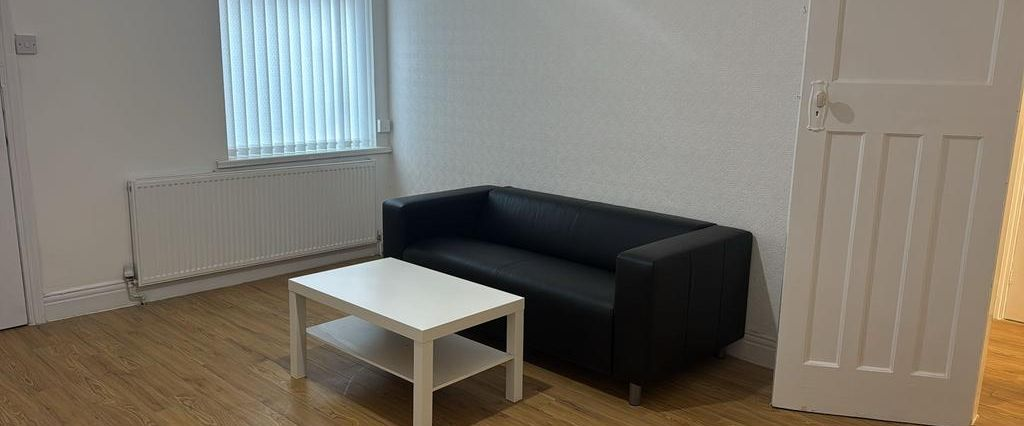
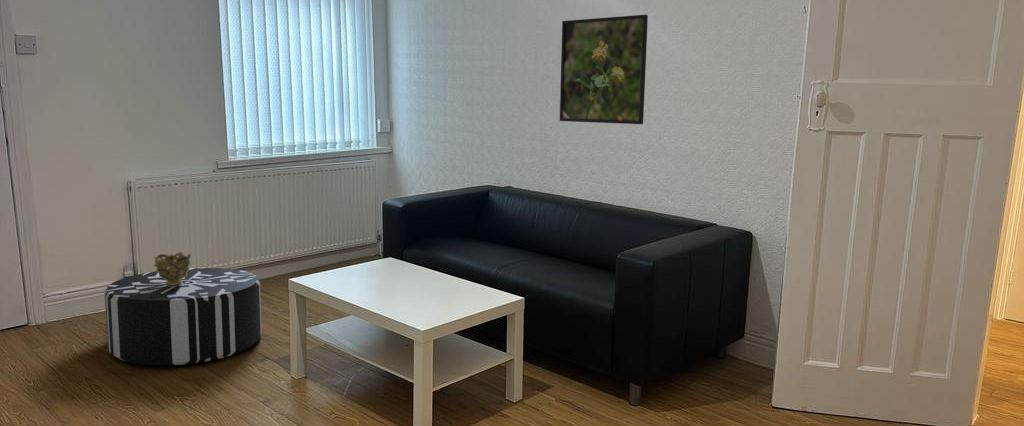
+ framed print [559,14,649,125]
+ decorative bowl [153,251,192,287]
+ pouf [104,267,262,366]
